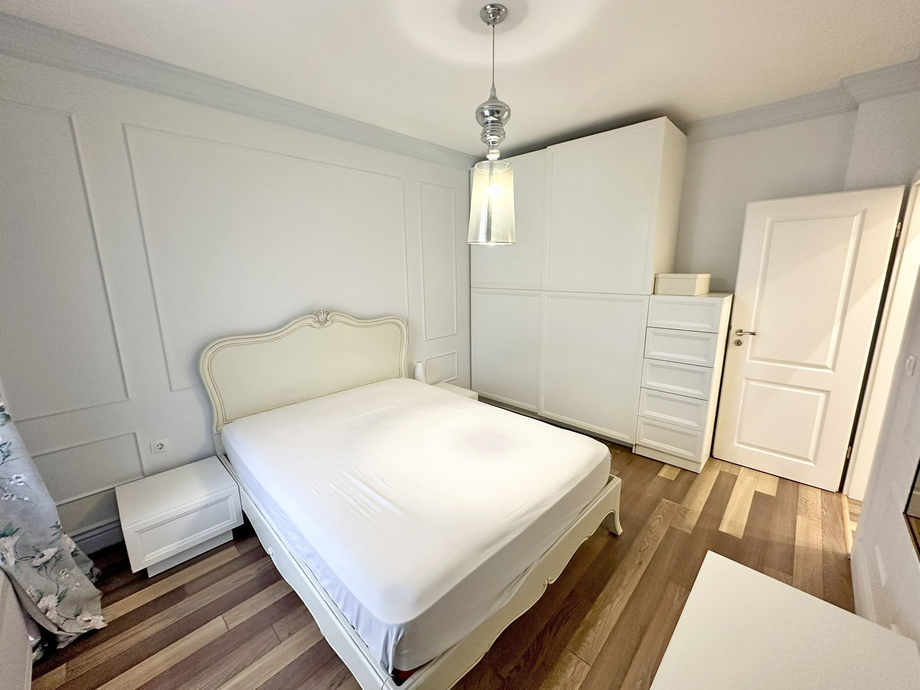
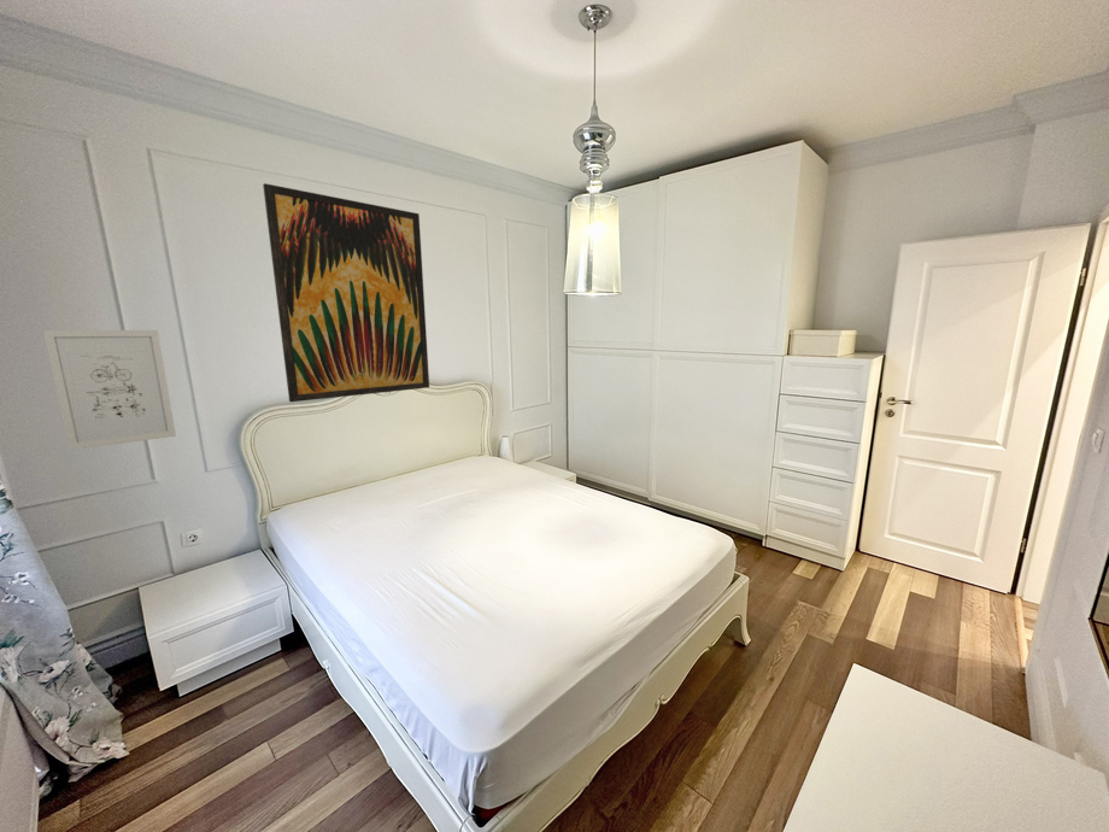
+ wall art [42,329,177,451]
+ wall art [262,182,430,403]
